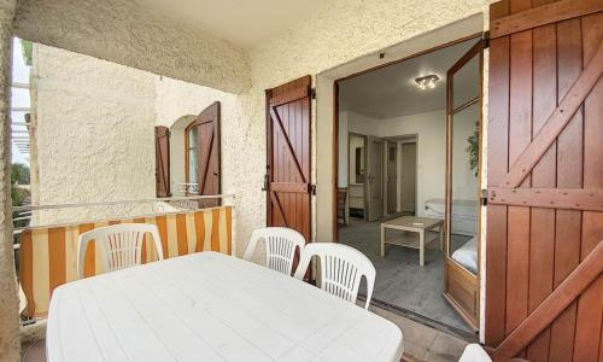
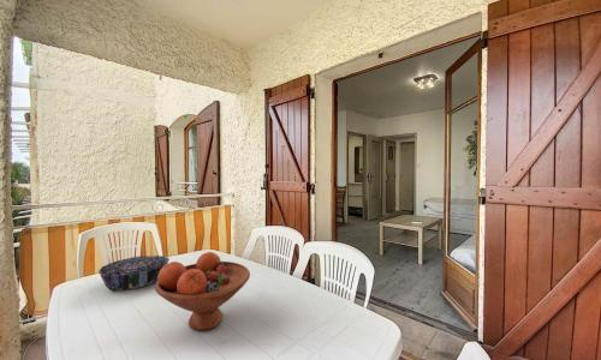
+ fruit bowl [154,251,251,331]
+ decorative bowl [97,254,171,292]
